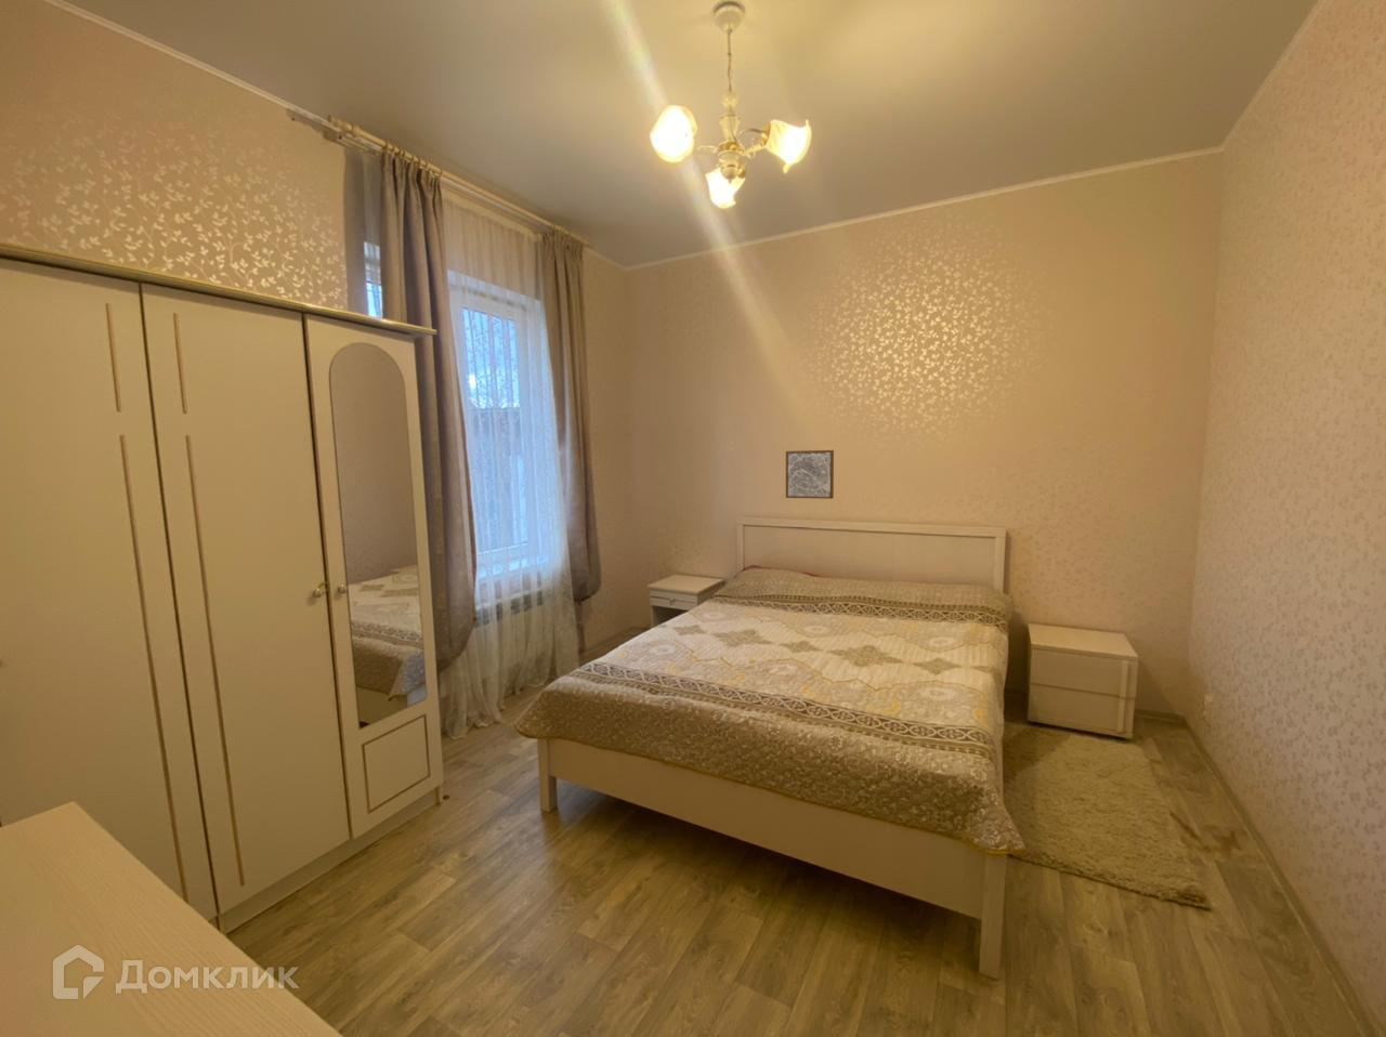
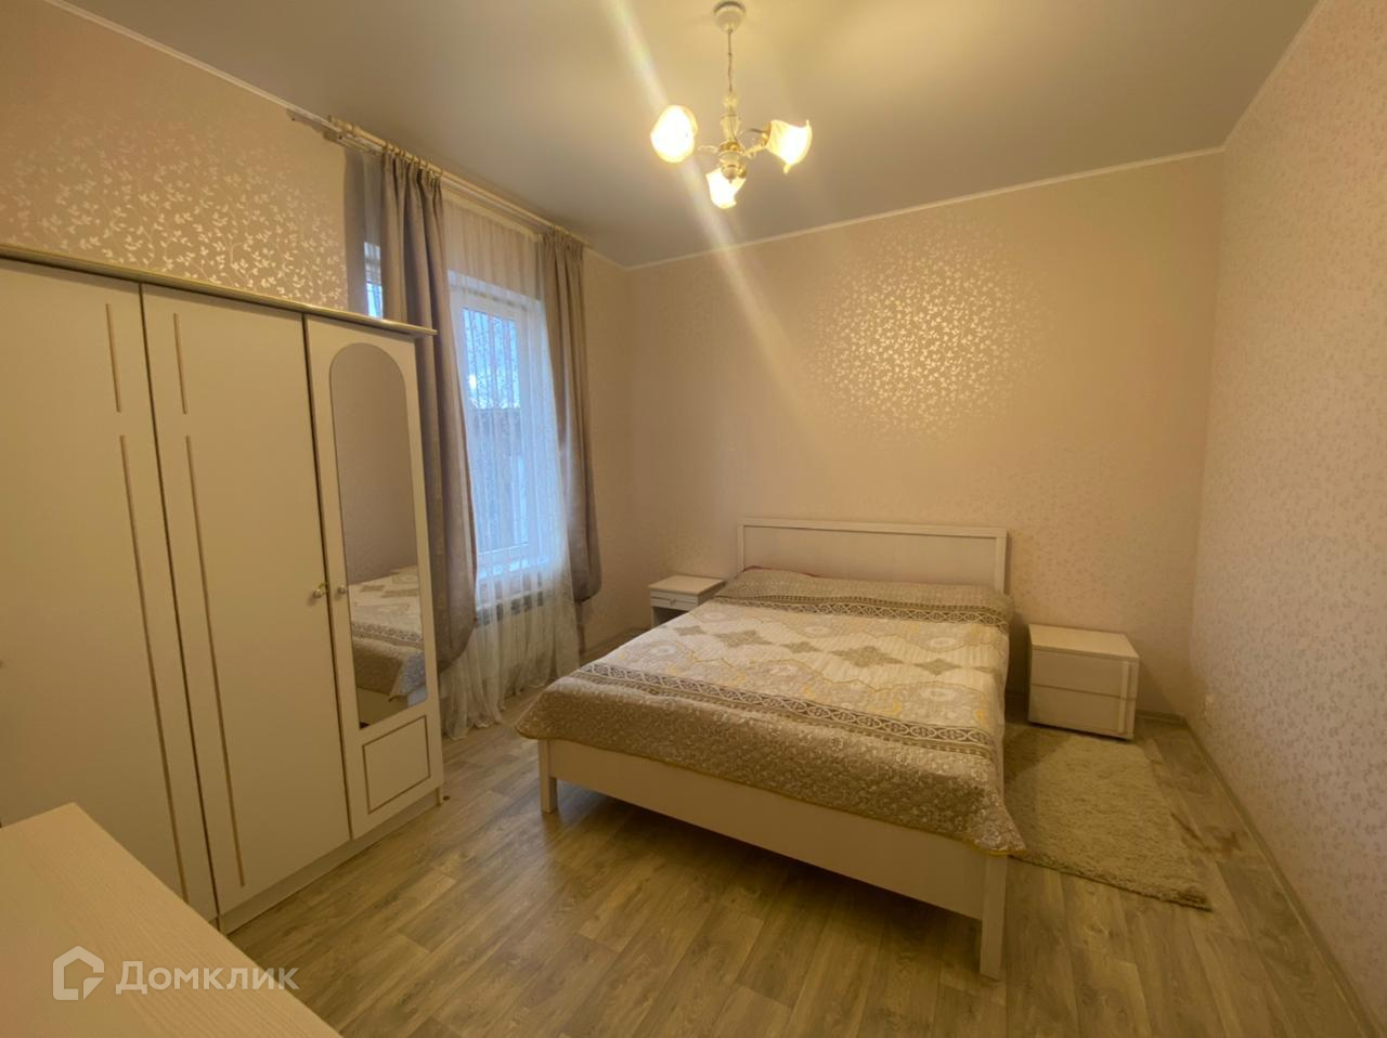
- wall art [785,449,835,500]
